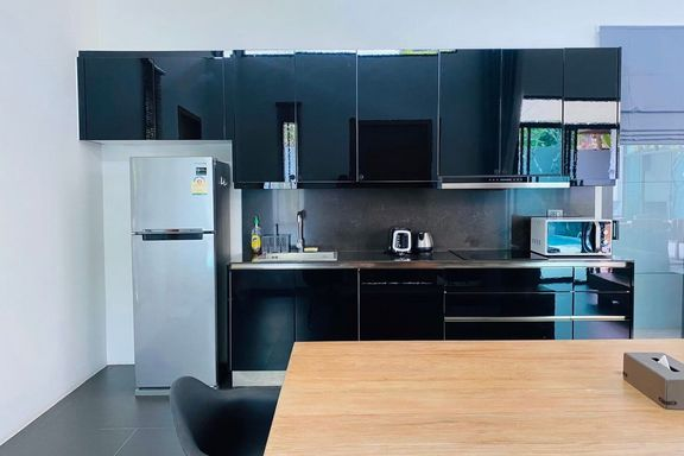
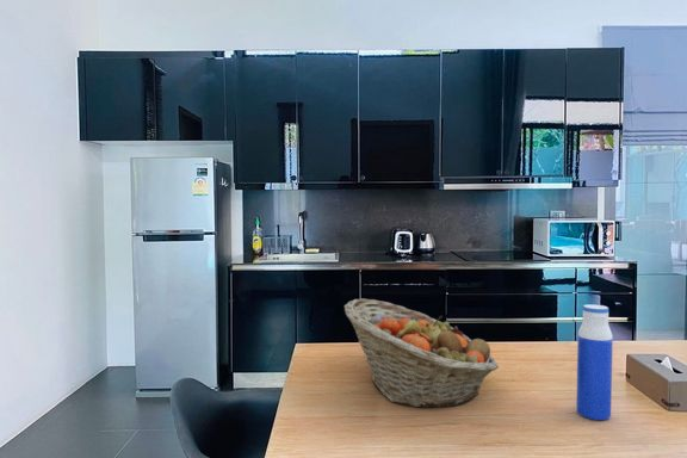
+ fruit basket [344,298,500,409]
+ water bottle [575,303,614,421]
